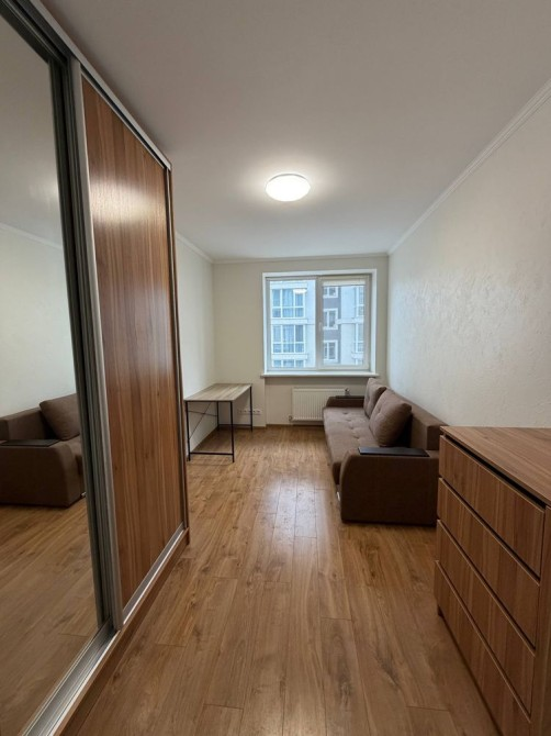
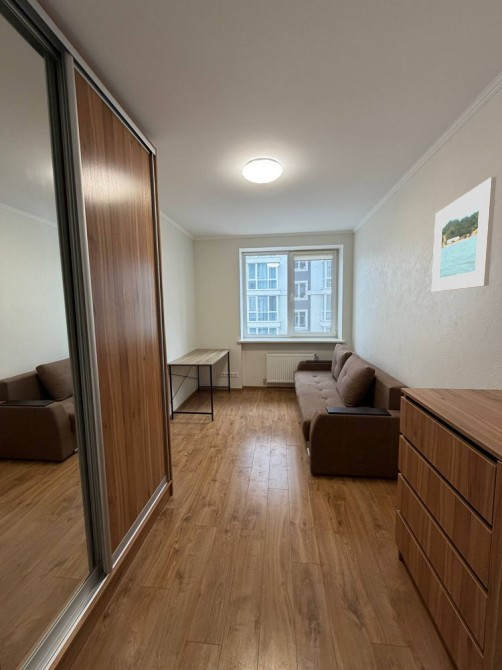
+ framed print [431,176,497,293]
